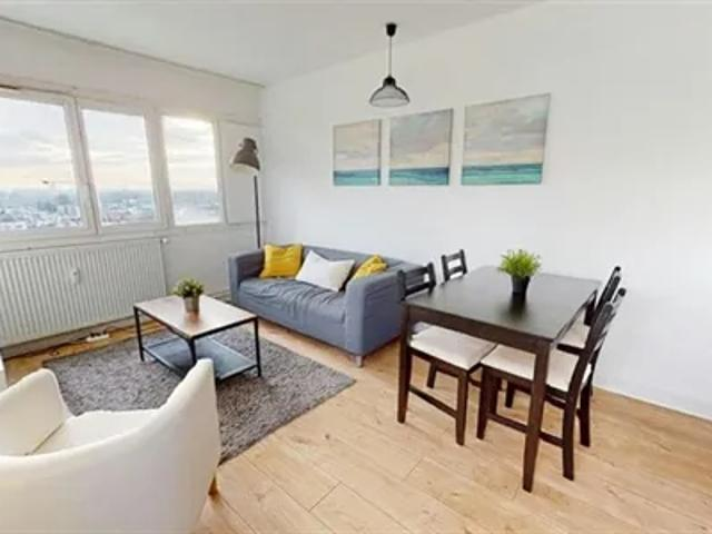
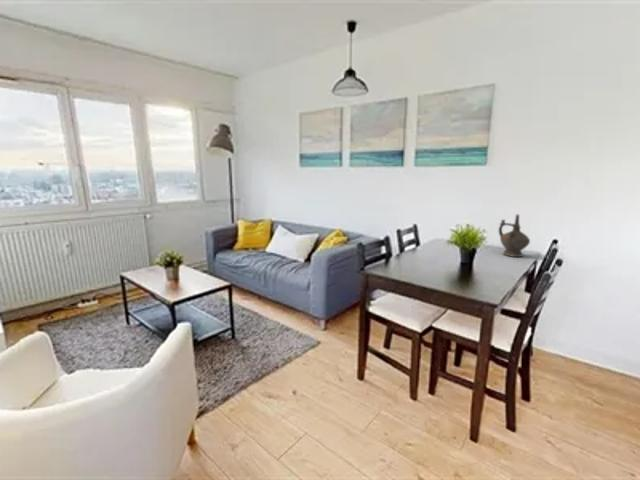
+ ceremonial vessel [498,214,531,258]
